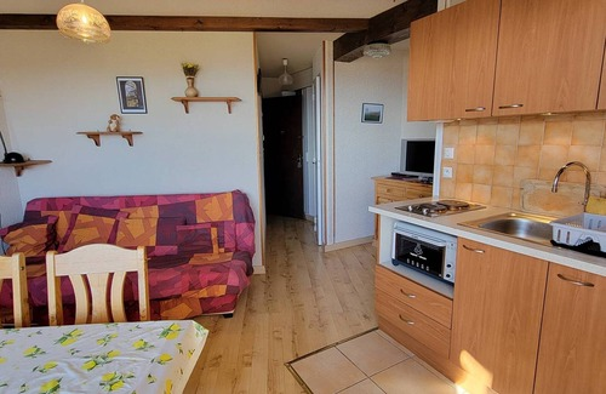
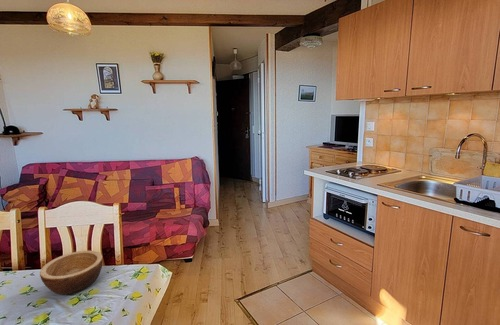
+ bowl [39,250,104,296]
